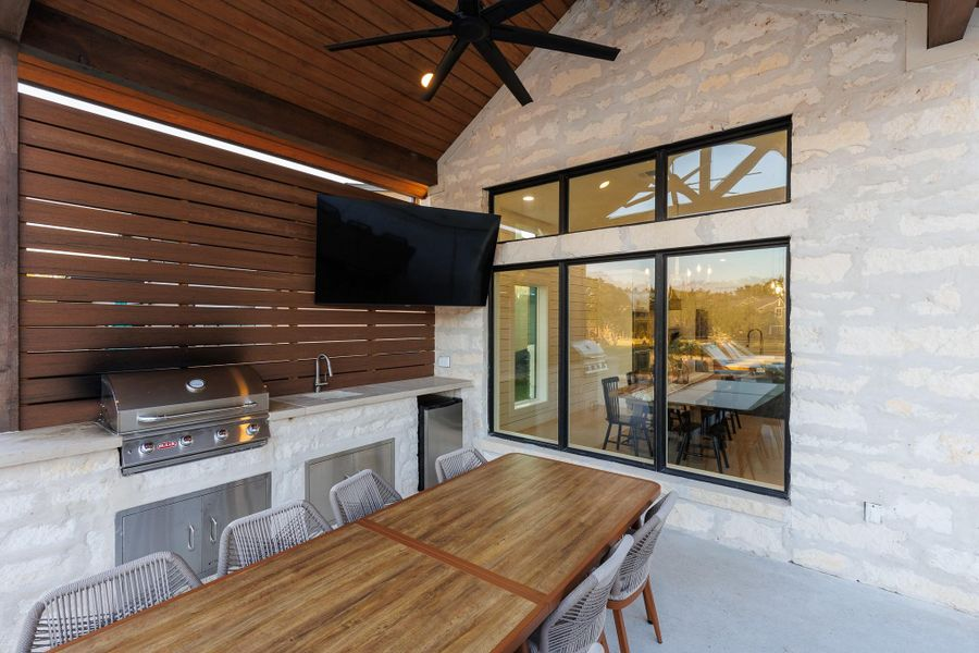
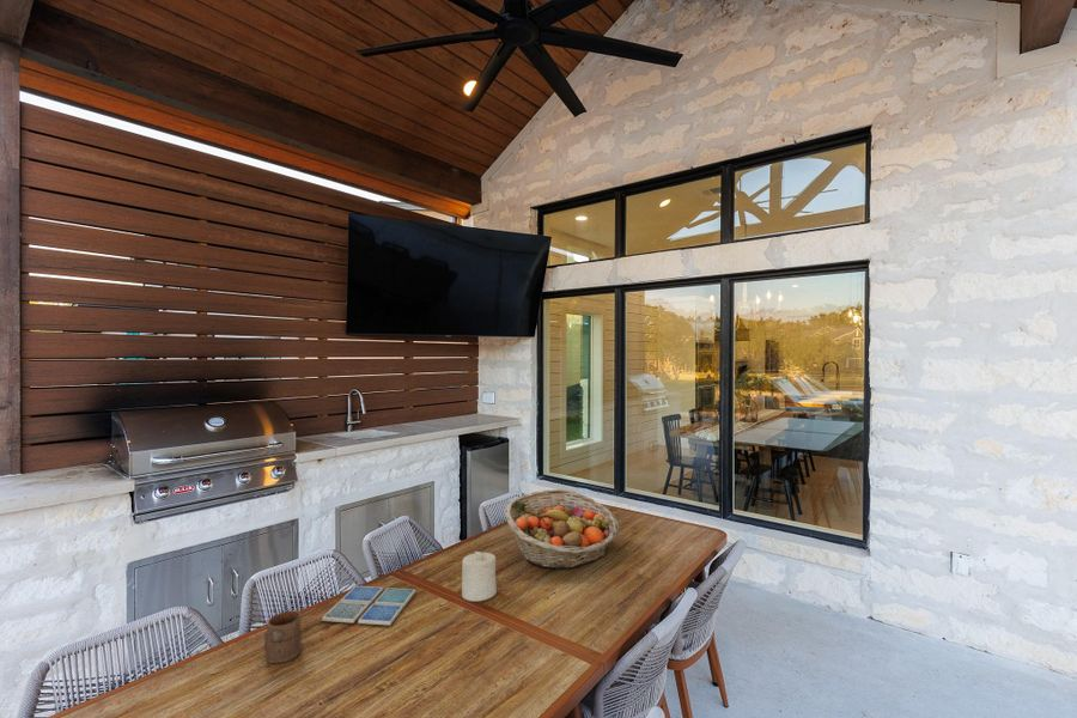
+ cup [263,609,303,664]
+ drink coaster [321,585,416,627]
+ fruit basket [504,488,620,570]
+ candle [461,550,498,602]
